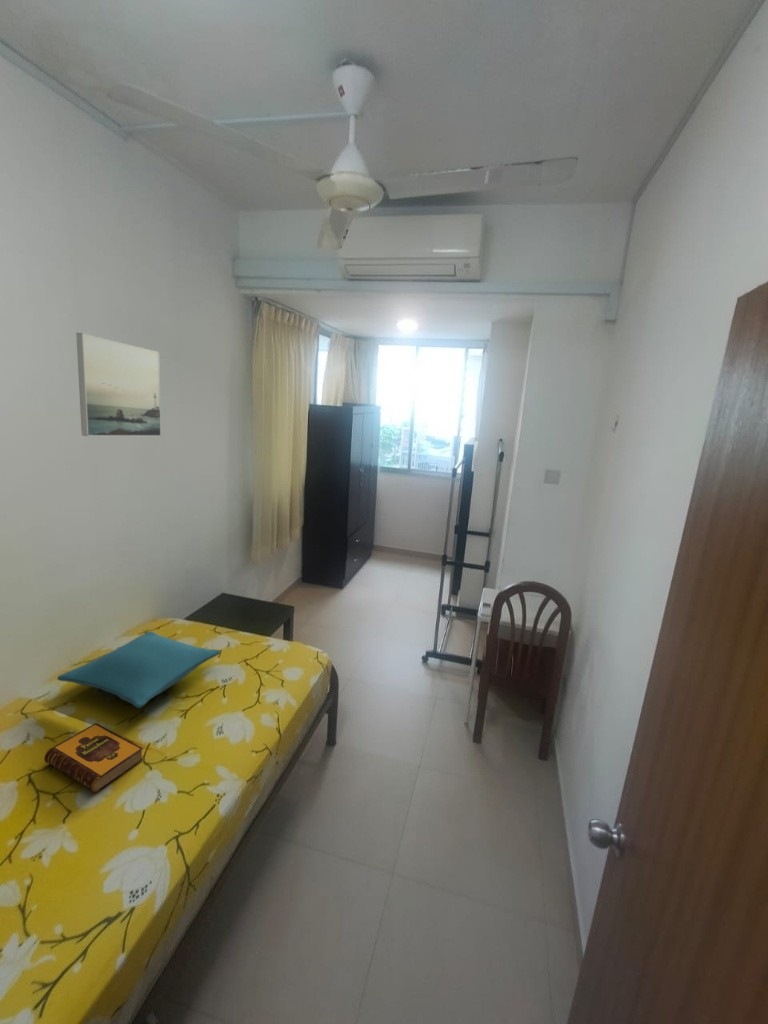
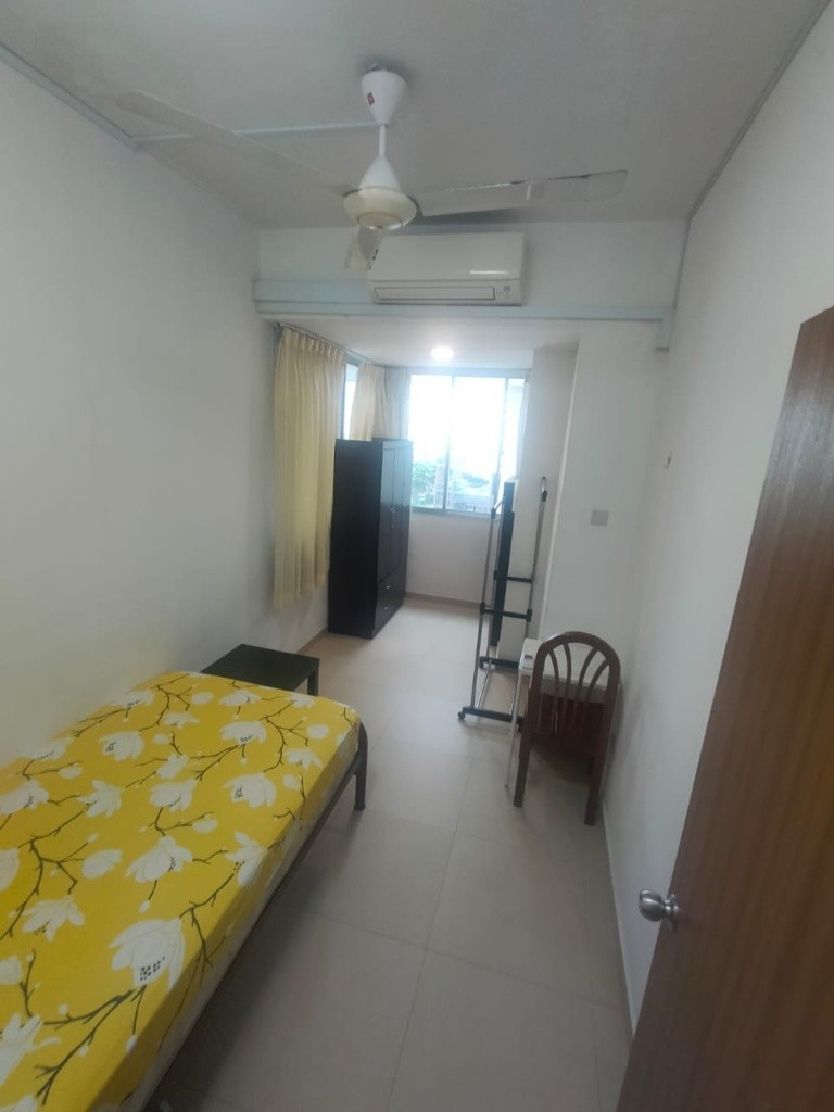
- pillow [56,630,222,709]
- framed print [75,332,162,437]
- hardback book [43,722,144,793]
